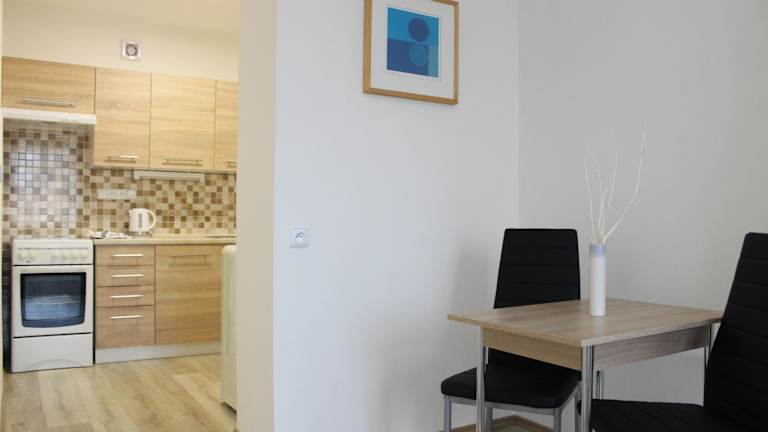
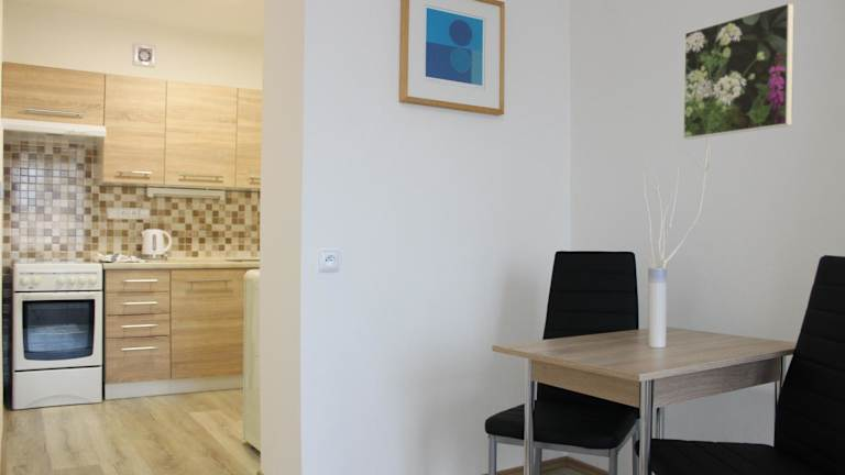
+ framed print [682,1,795,141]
